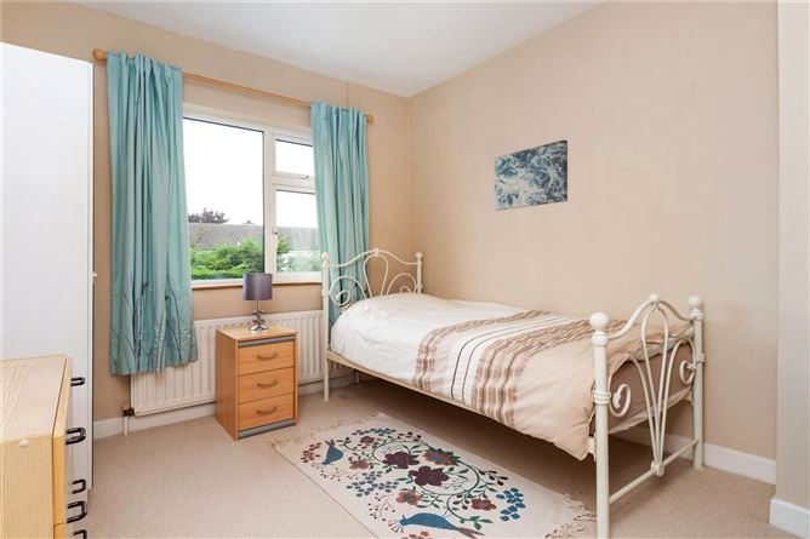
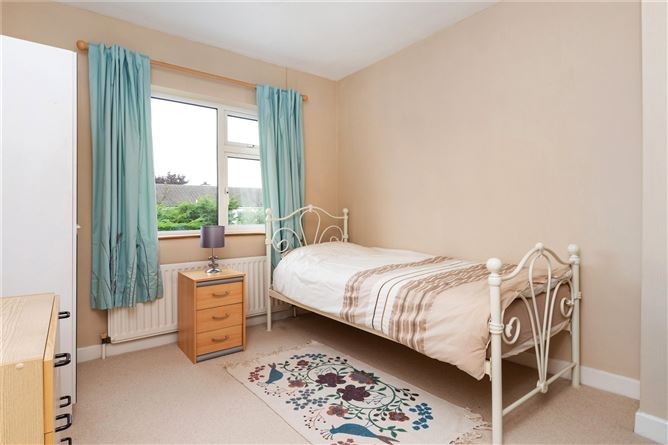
- wall art [494,138,569,212]
